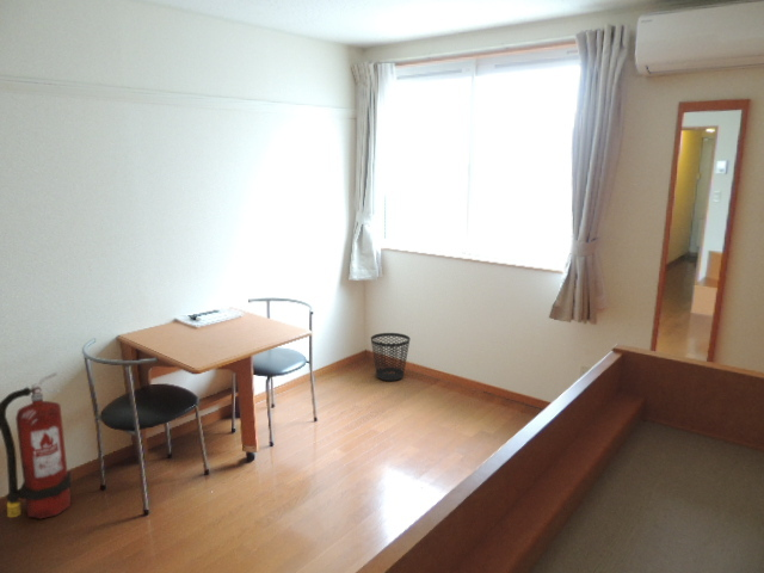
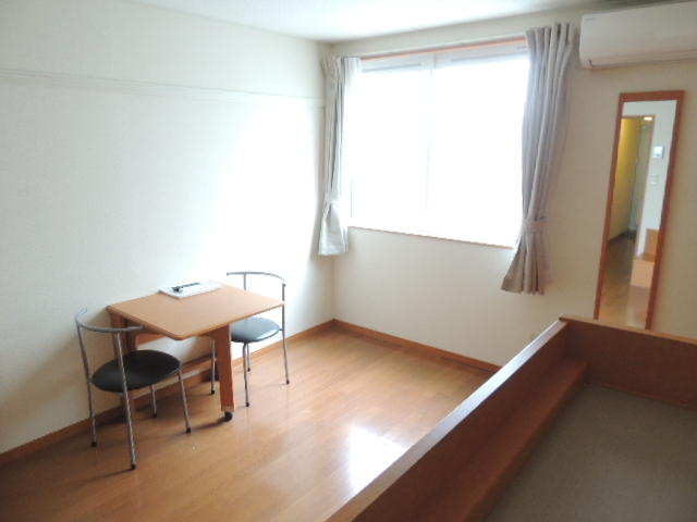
- wastebasket [370,332,411,382]
- fire extinguisher [0,371,73,520]
